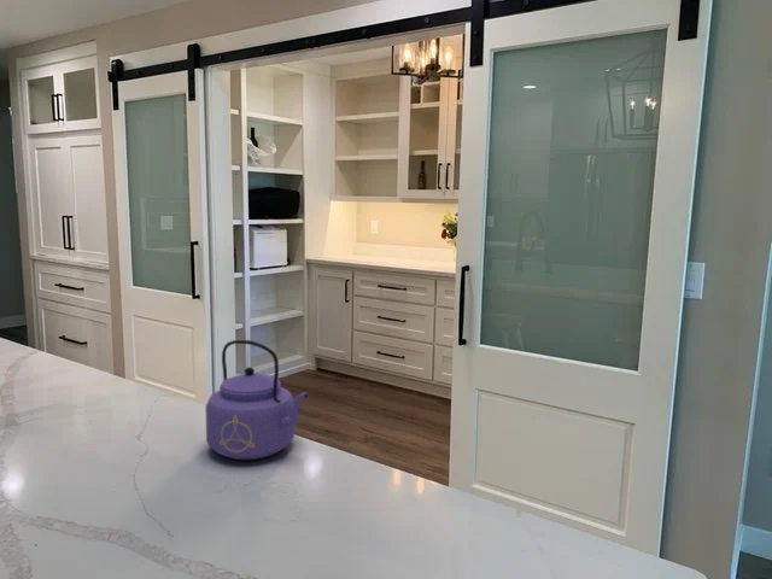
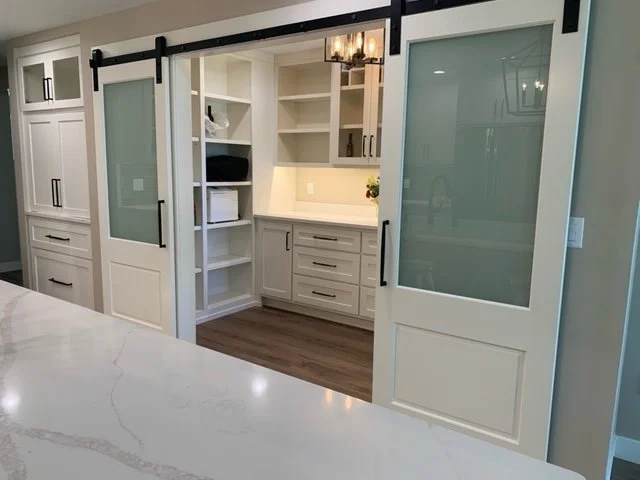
- kettle [204,339,309,461]
